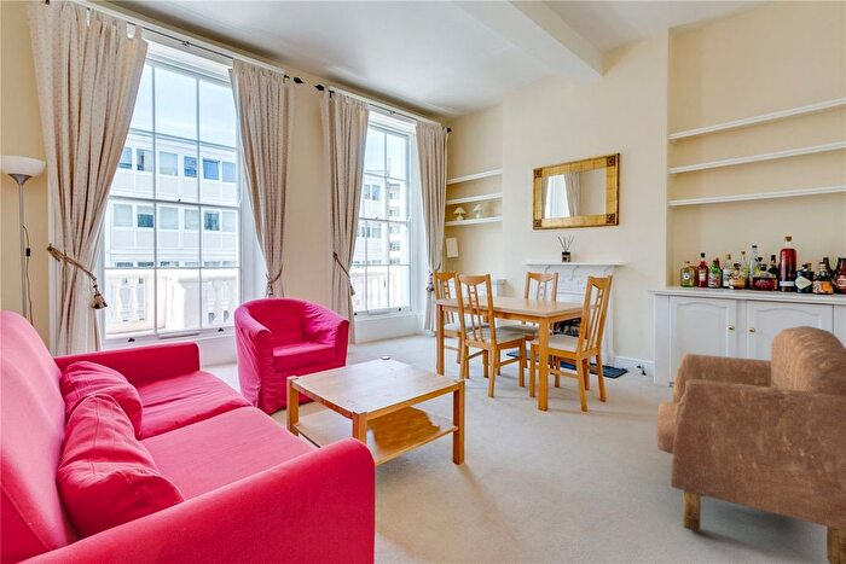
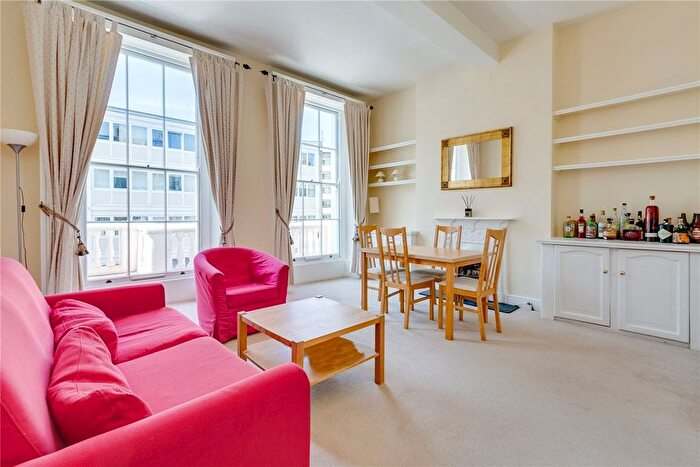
- armchair [655,325,846,564]
